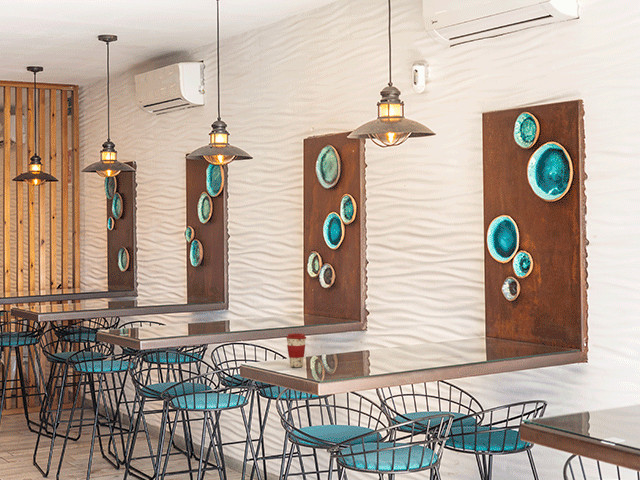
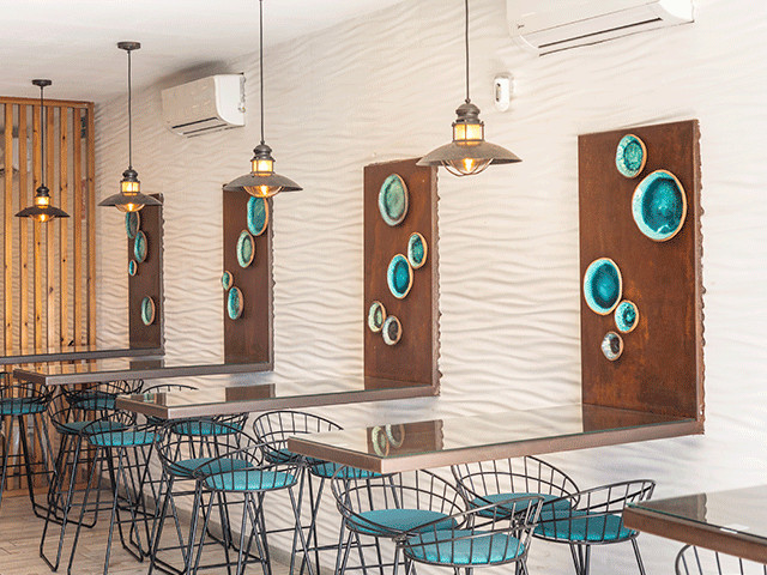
- coffee cup [285,332,307,368]
